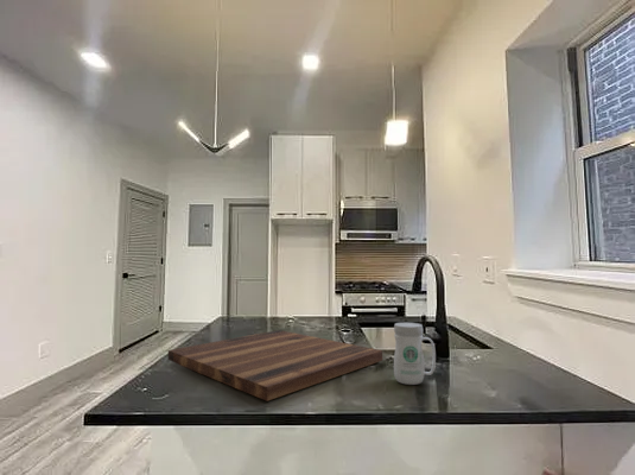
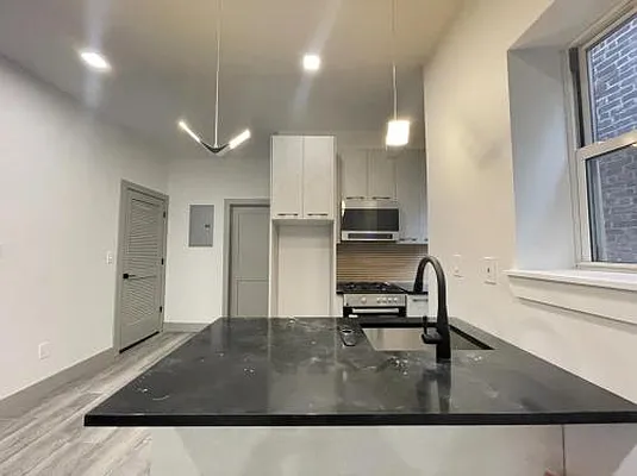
- mug [393,322,437,386]
- cutting board [167,329,383,403]
